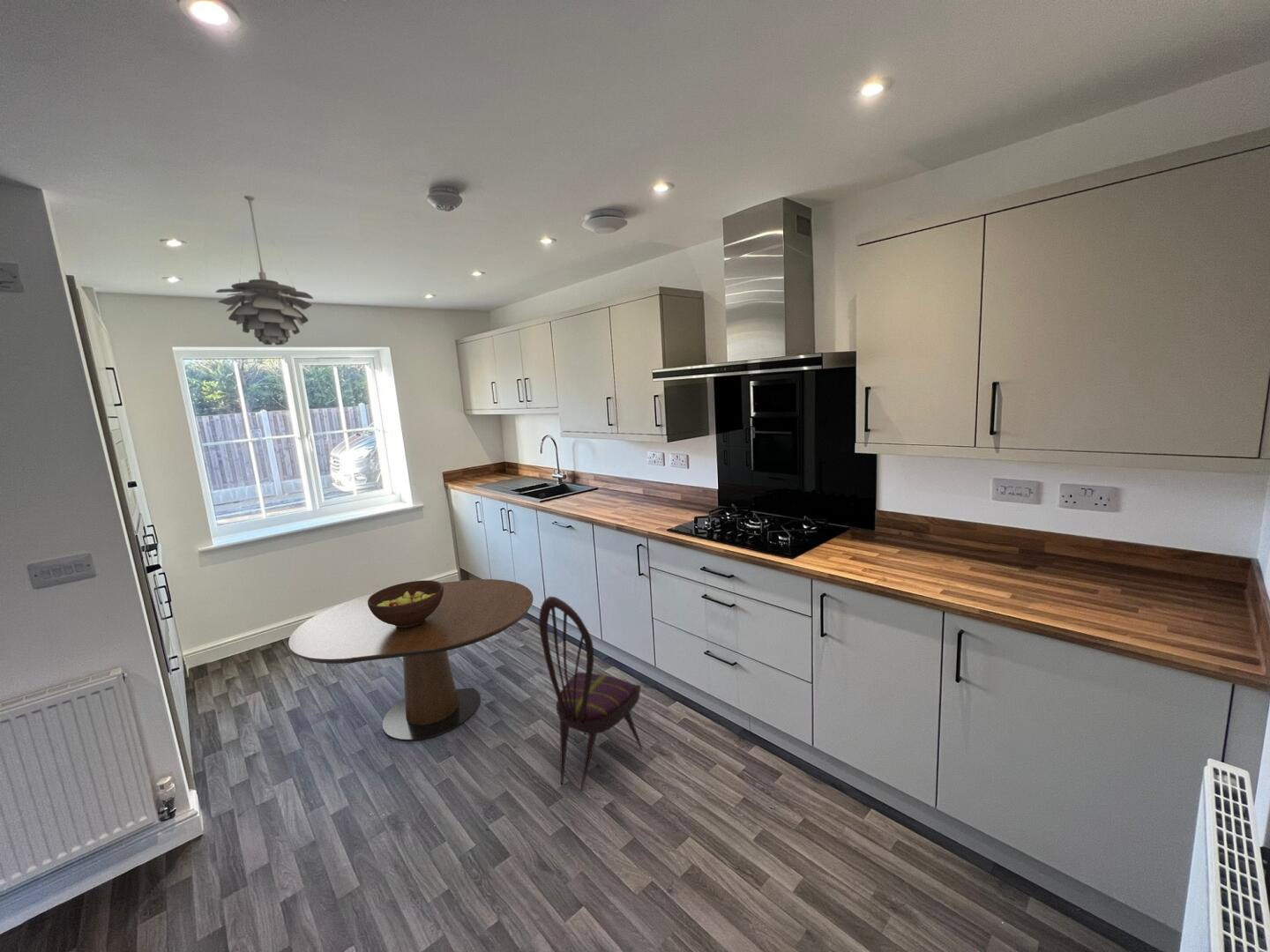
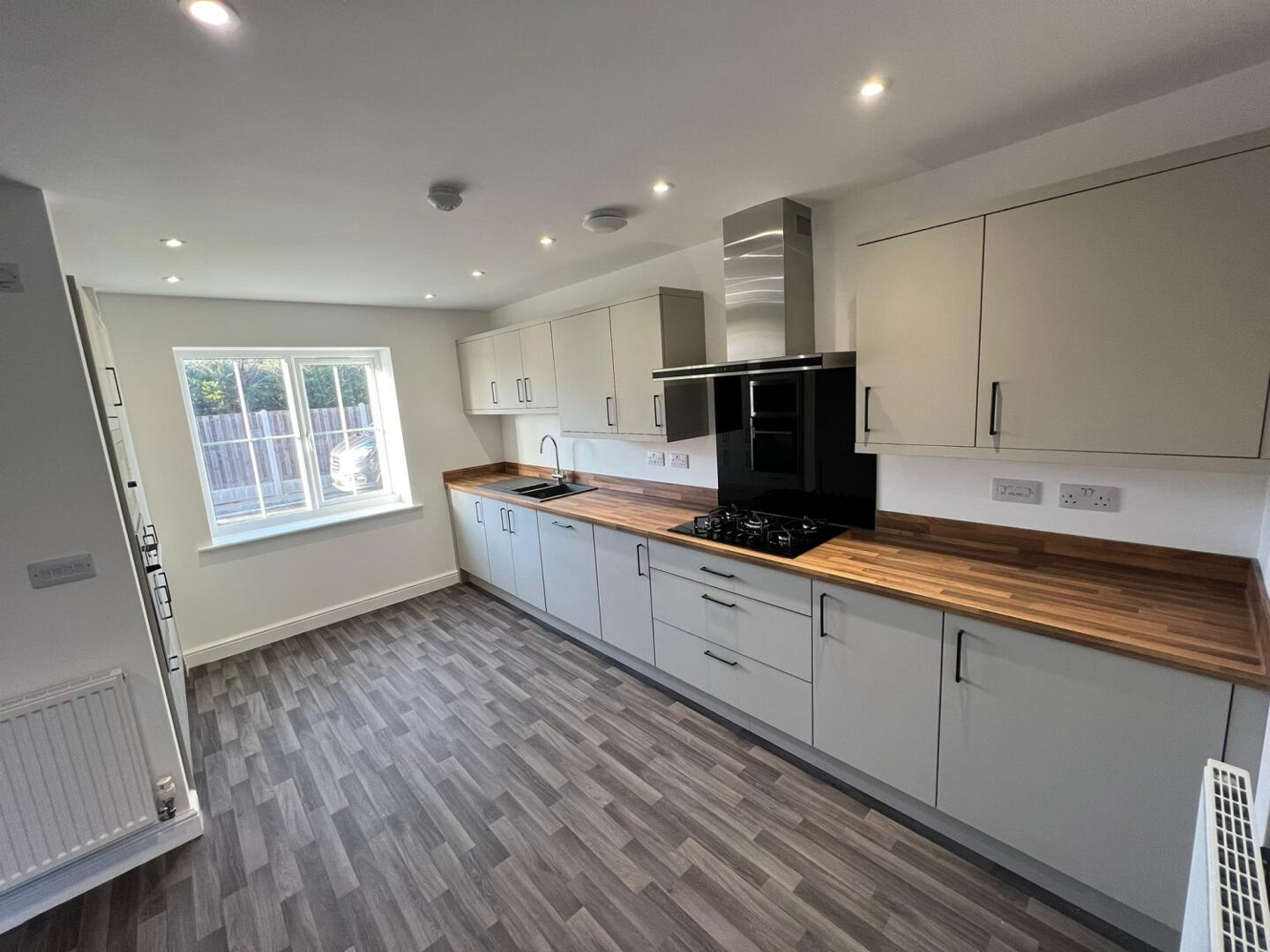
- dining chair [538,595,643,792]
- dining table [288,578,534,741]
- pendant light [214,195,314,346]
- fruit bowl [368,579,444,628]
